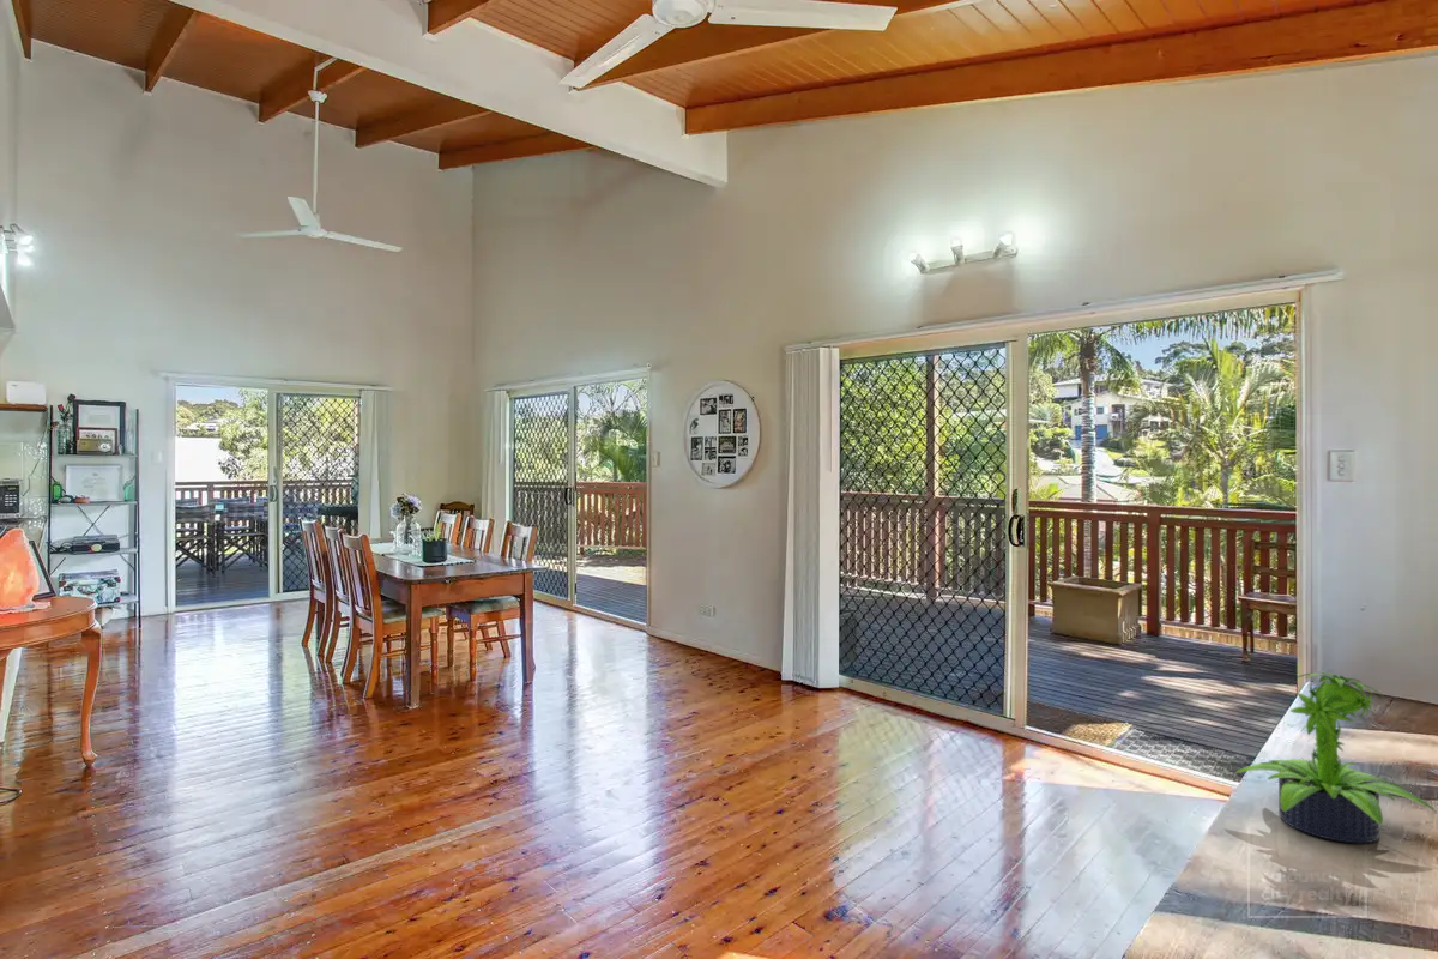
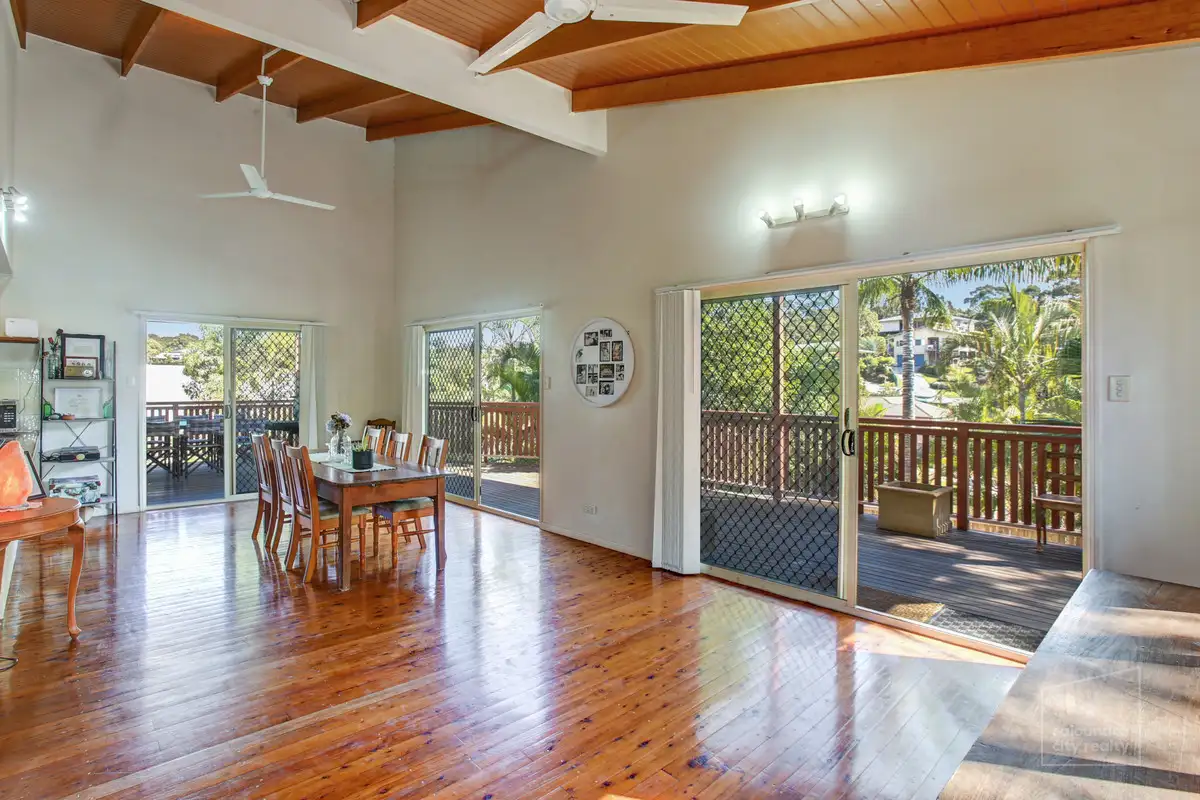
- potted plant [1234,671,1437,844]
